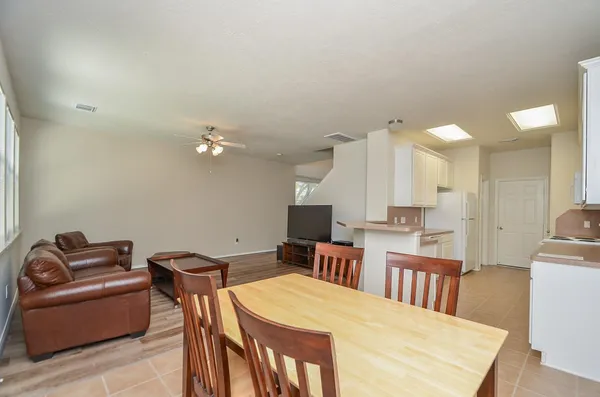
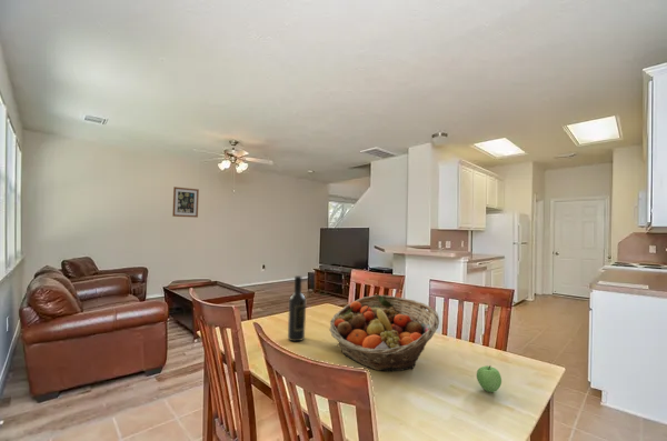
+ wall art [171,186,200,219]
+ apple [476,364,502,393]
+ wine bottle [287,274,307,342]
+ fruit basket [329,294,440,372]
